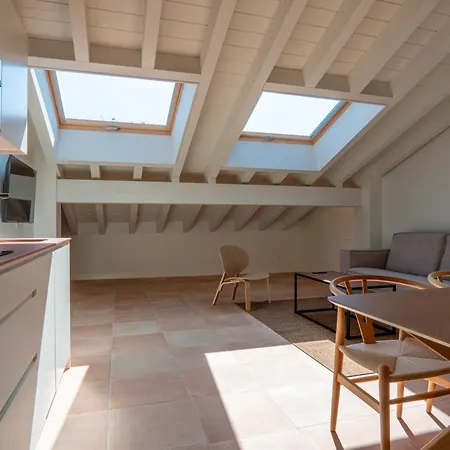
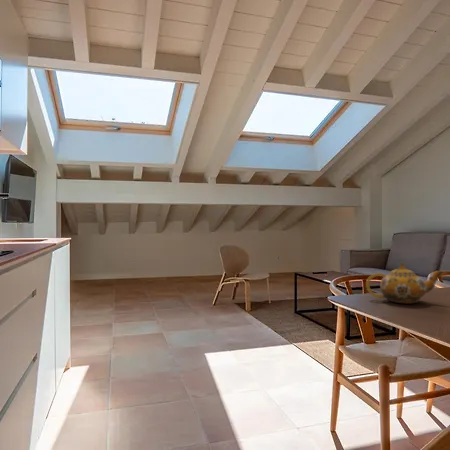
+ teapot [365,262,444,304]
